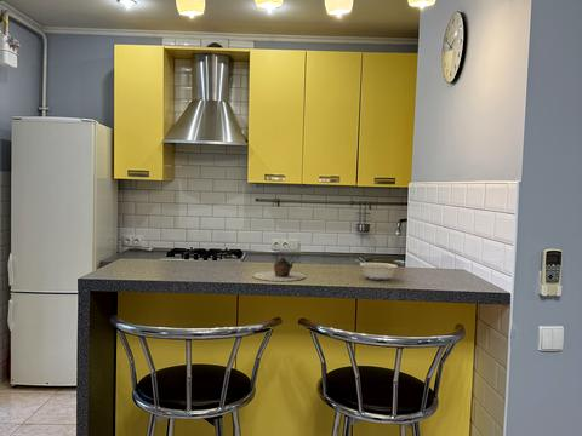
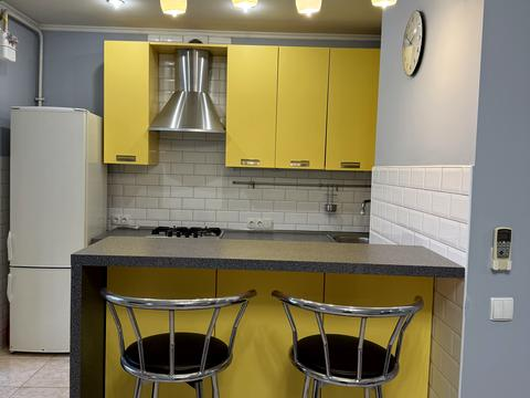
- legume [354,258,399,281]
- teapot [252,251,307,282]
